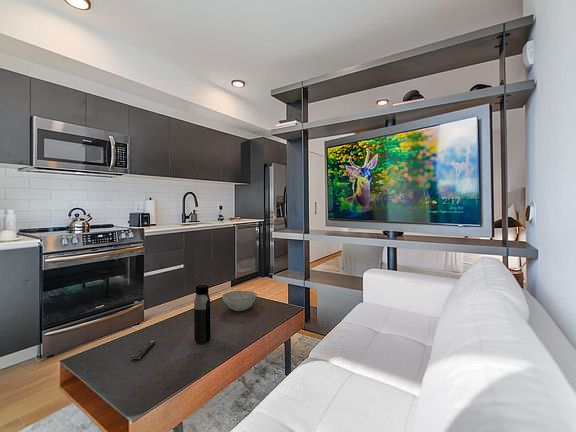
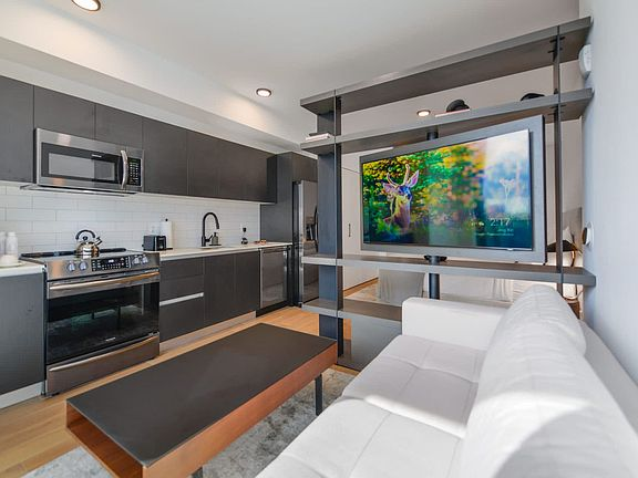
- water bottle [193,284,211,345]
- remote control [130,340,156,360]
- bowl [221,290,258,312]
